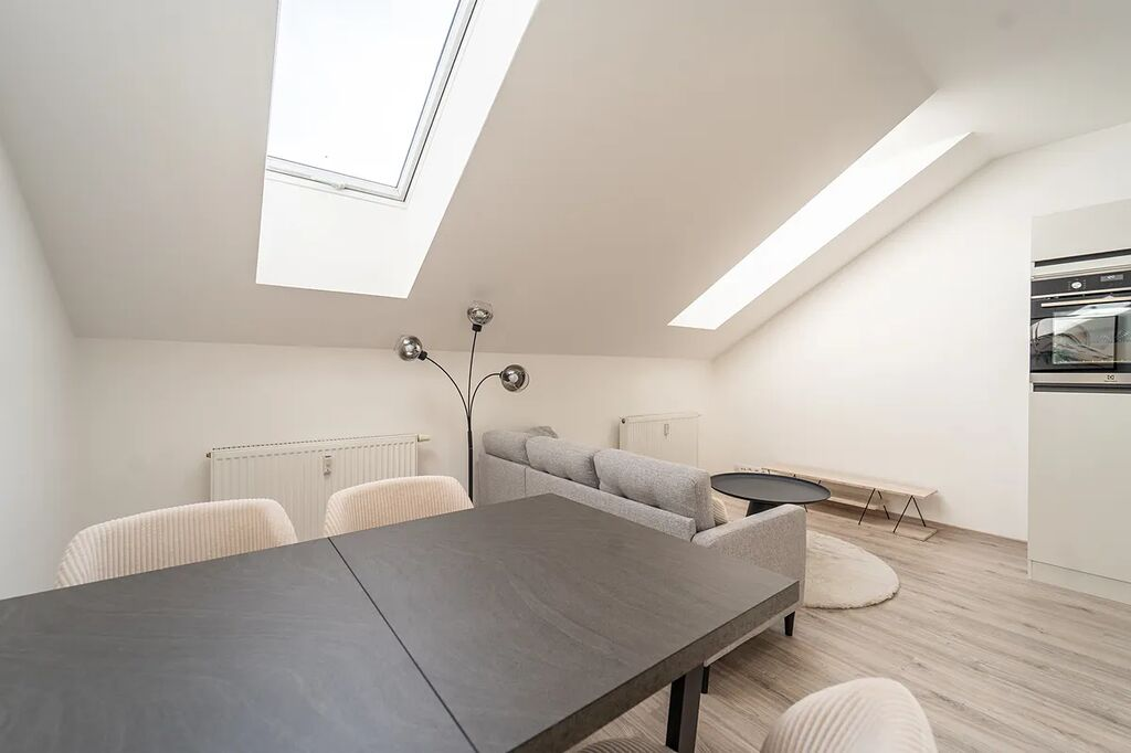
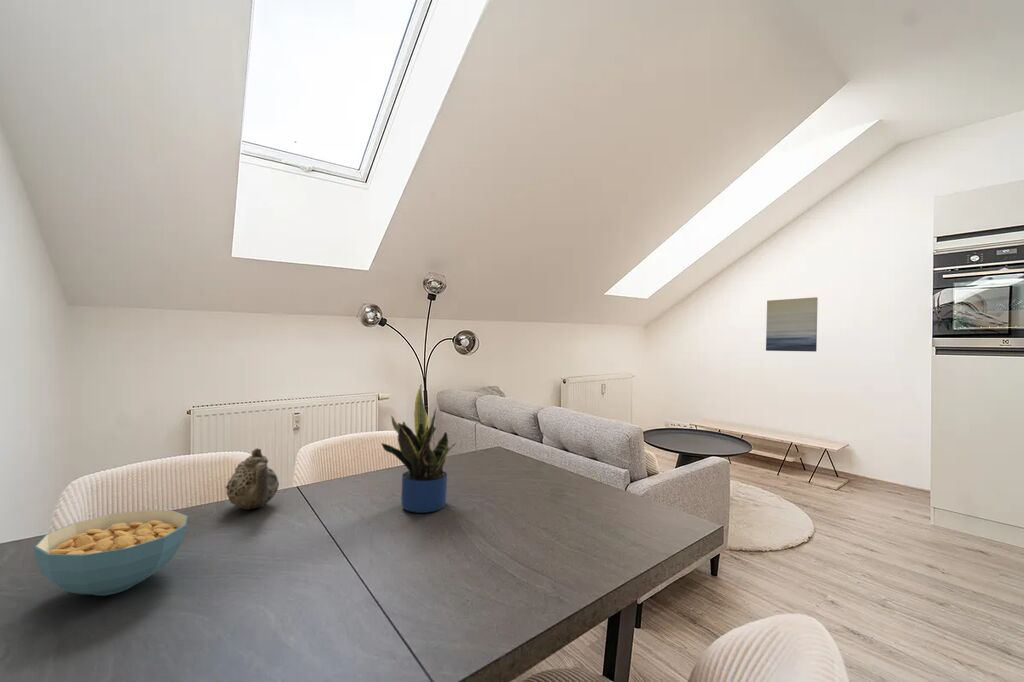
+ potted plant [380,383,457,514]
+ cereal bowl [33,509,189,596]
+ wall art [765,296,819,353]
+ teapot [225,447,280,511]
